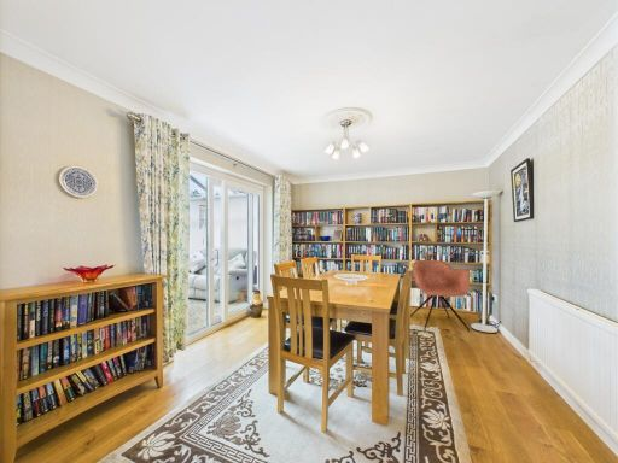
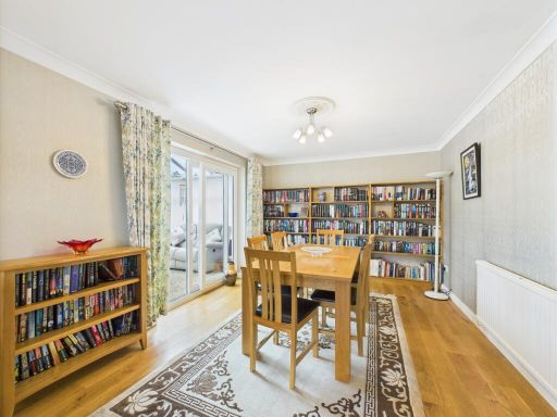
- armchair [409,259,471,333]
